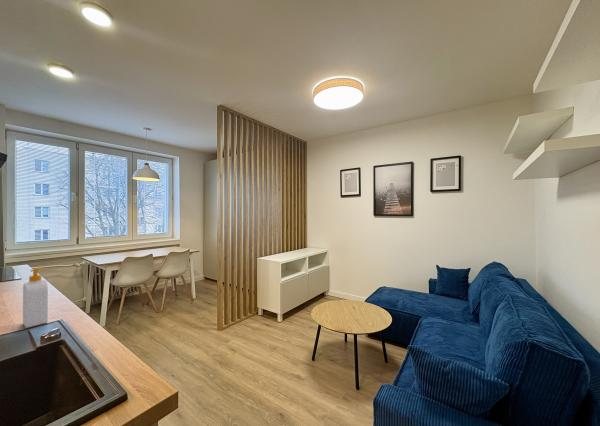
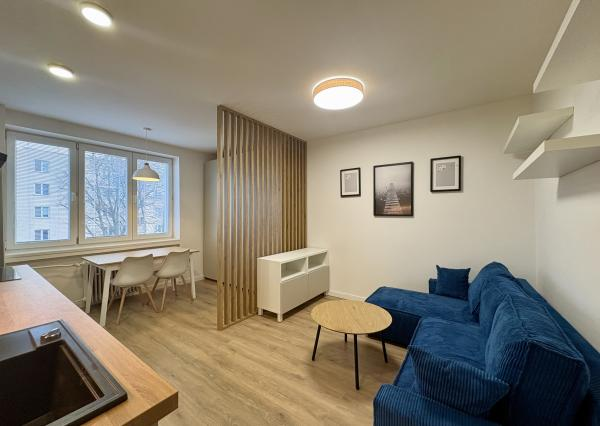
- soap bottle [22,267,49,329]
